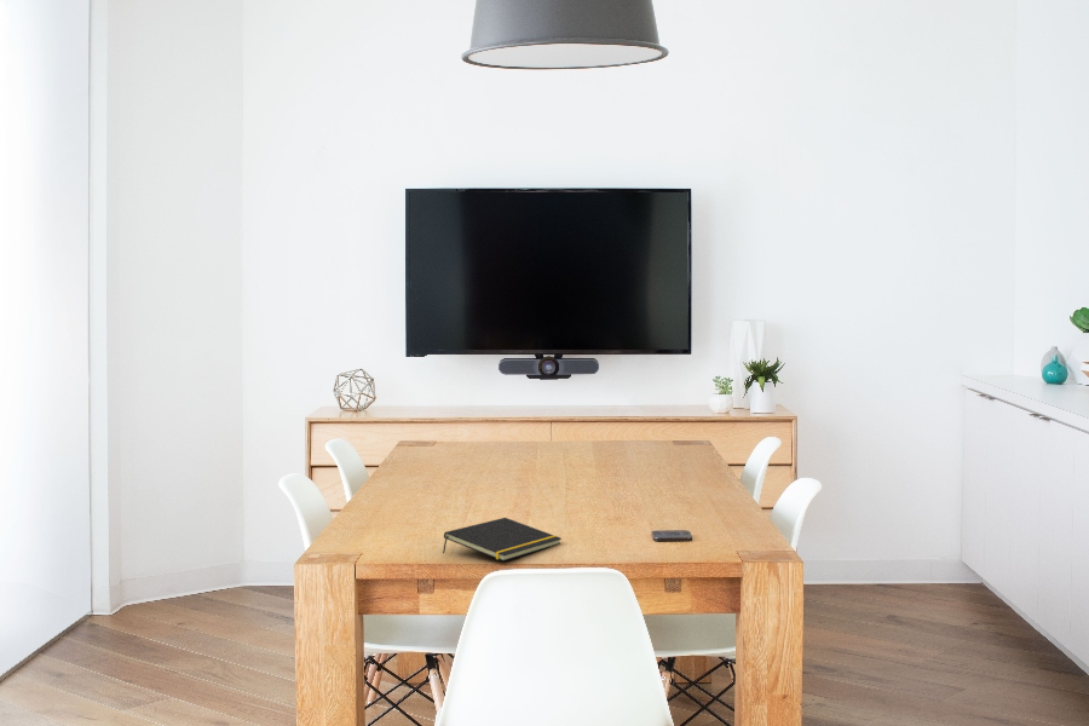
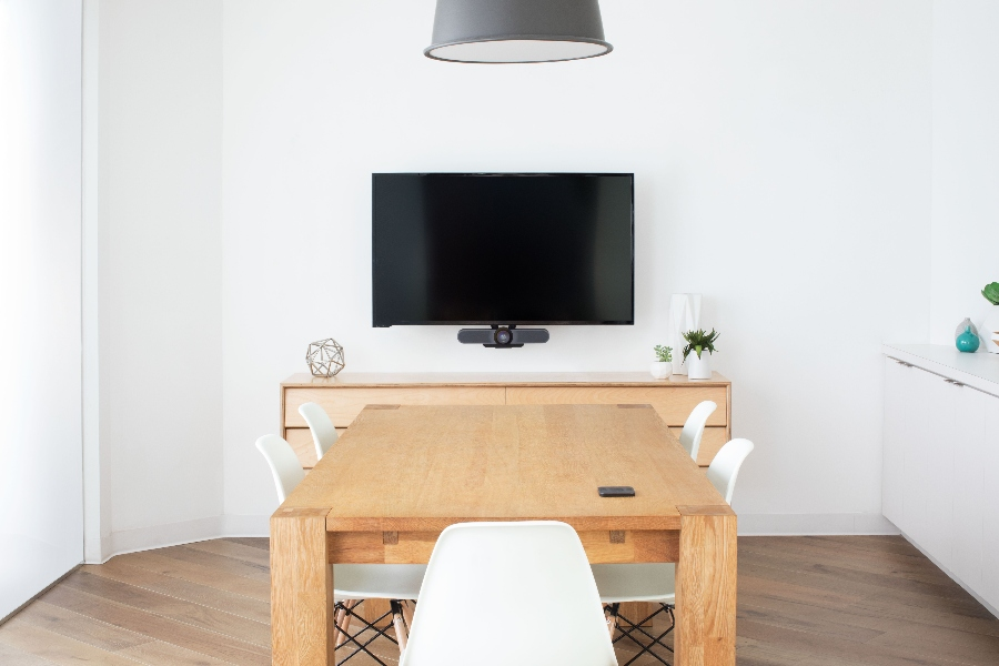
- notepad [442,517,563,563]
